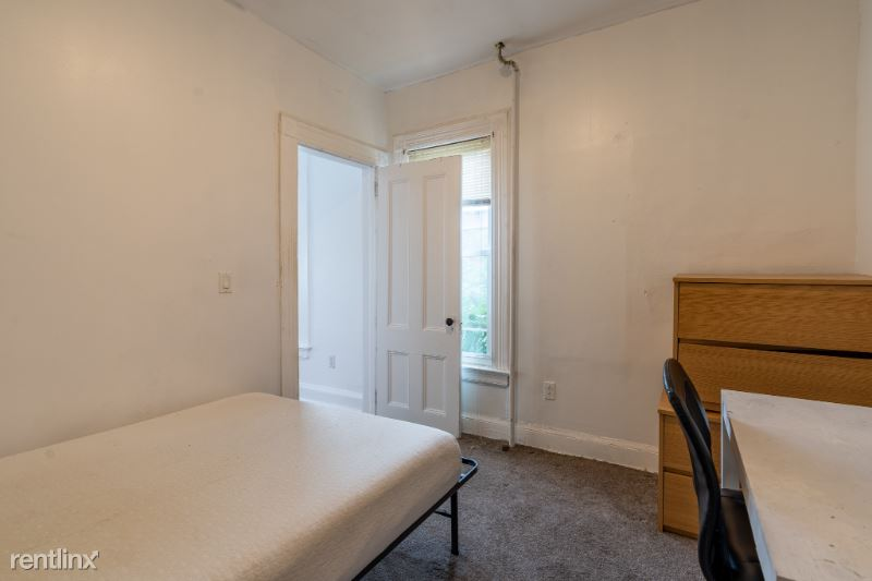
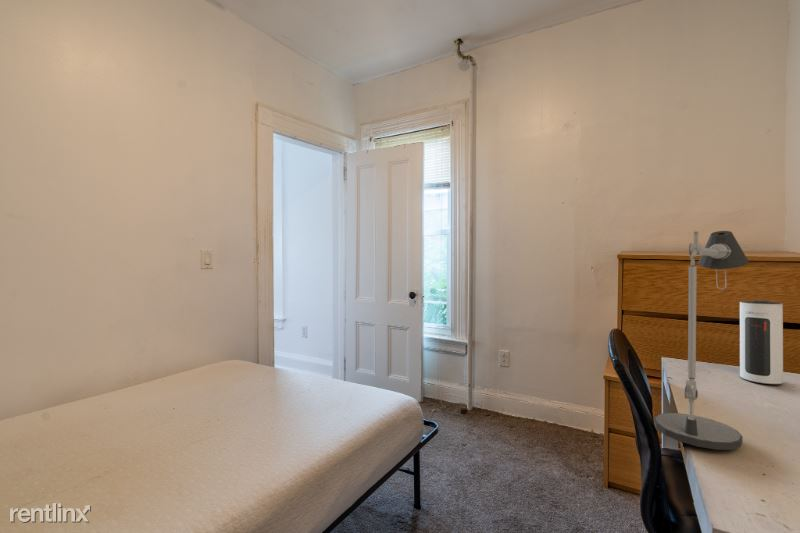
+ desk lamp [653,230,750,451]
+ speaker [739,299,784,385]
